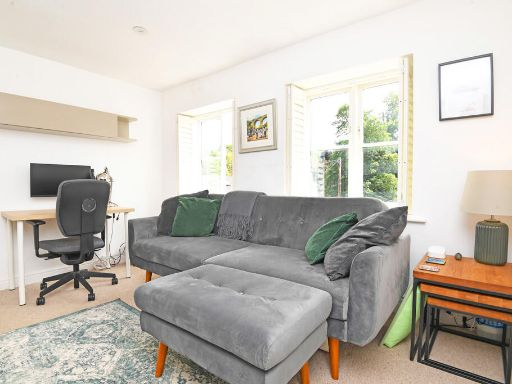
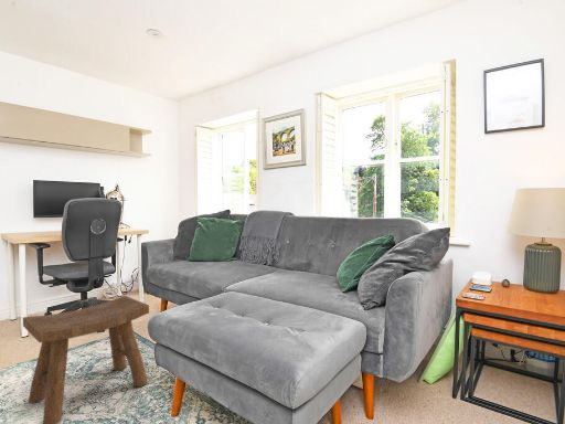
+ stool [22,295,150,424]
